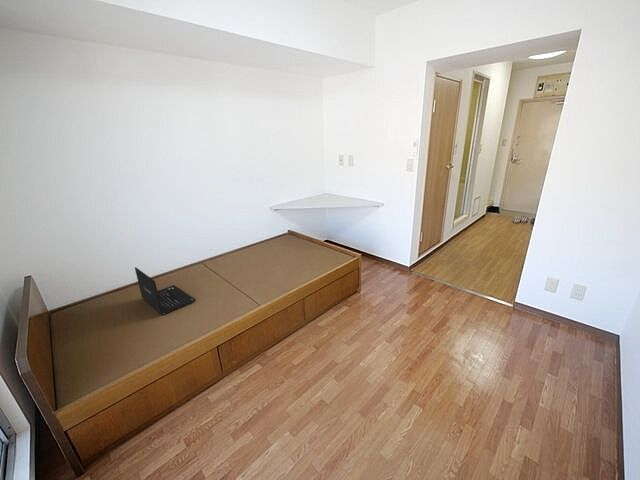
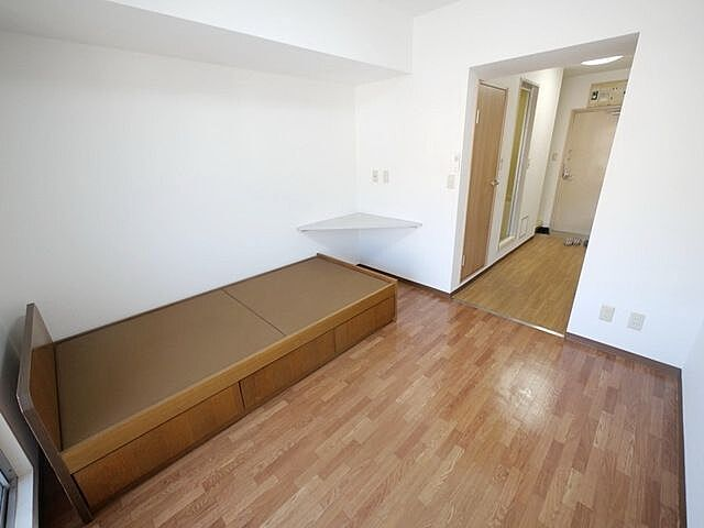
- laptop [134,266,196,316]
